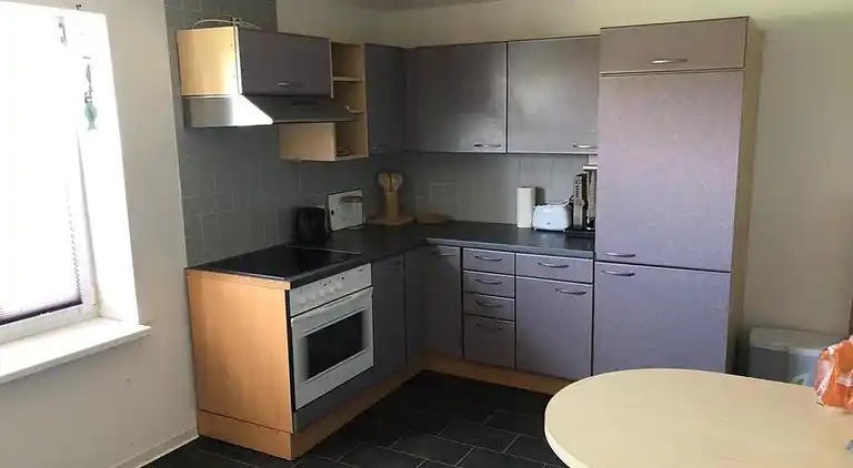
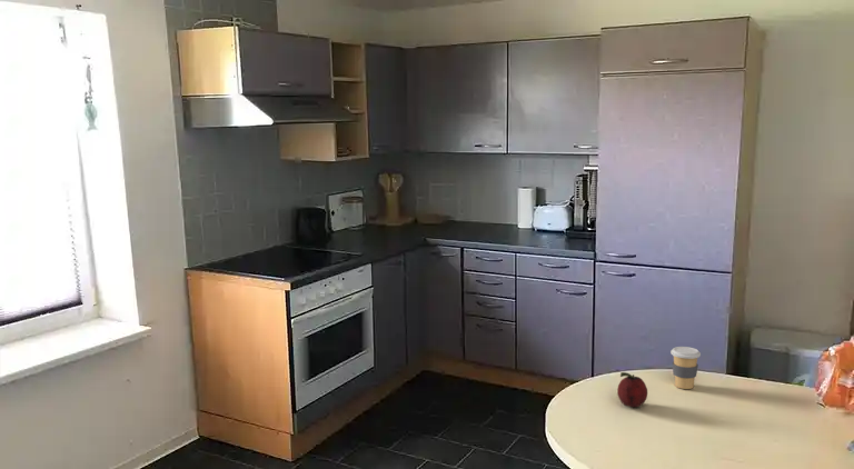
+ fruit [616,371,648,408]
+ coffee cup [669,346,702,390]
